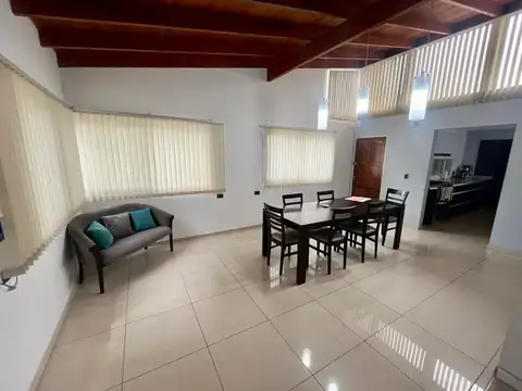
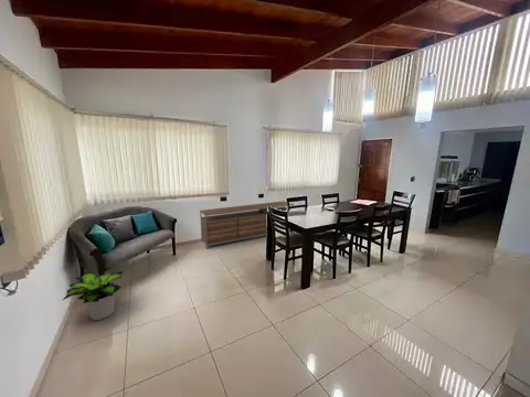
+ potted plant [62,270,125,321]
+ credenza [199,200,295,250]
